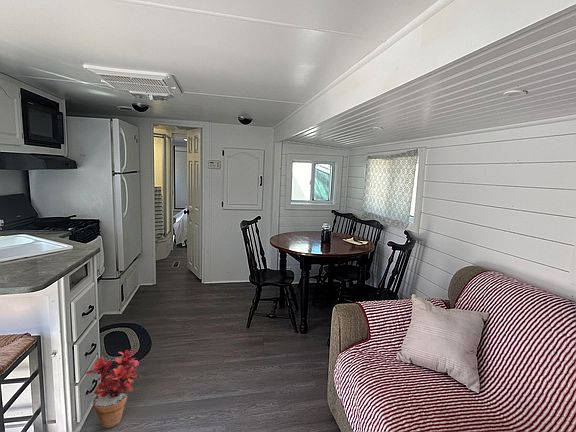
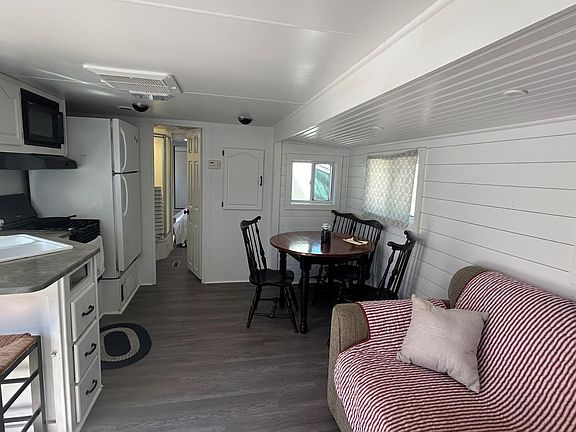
- potted plant [84,349,142,429]
